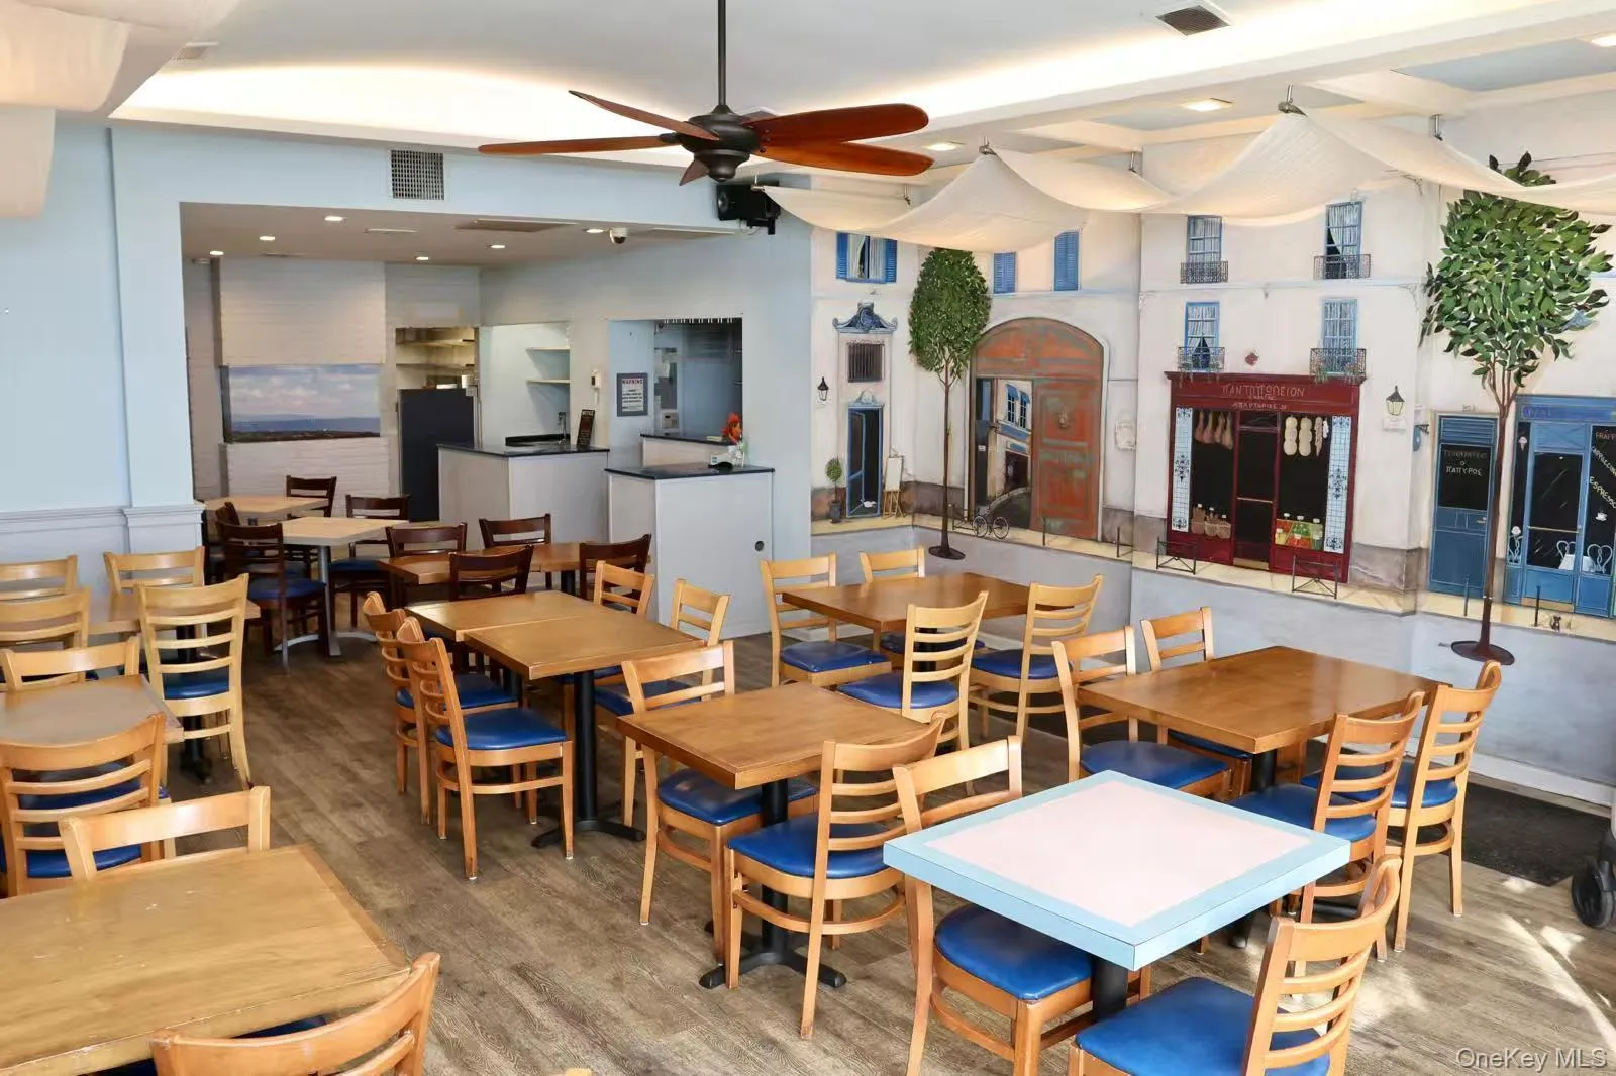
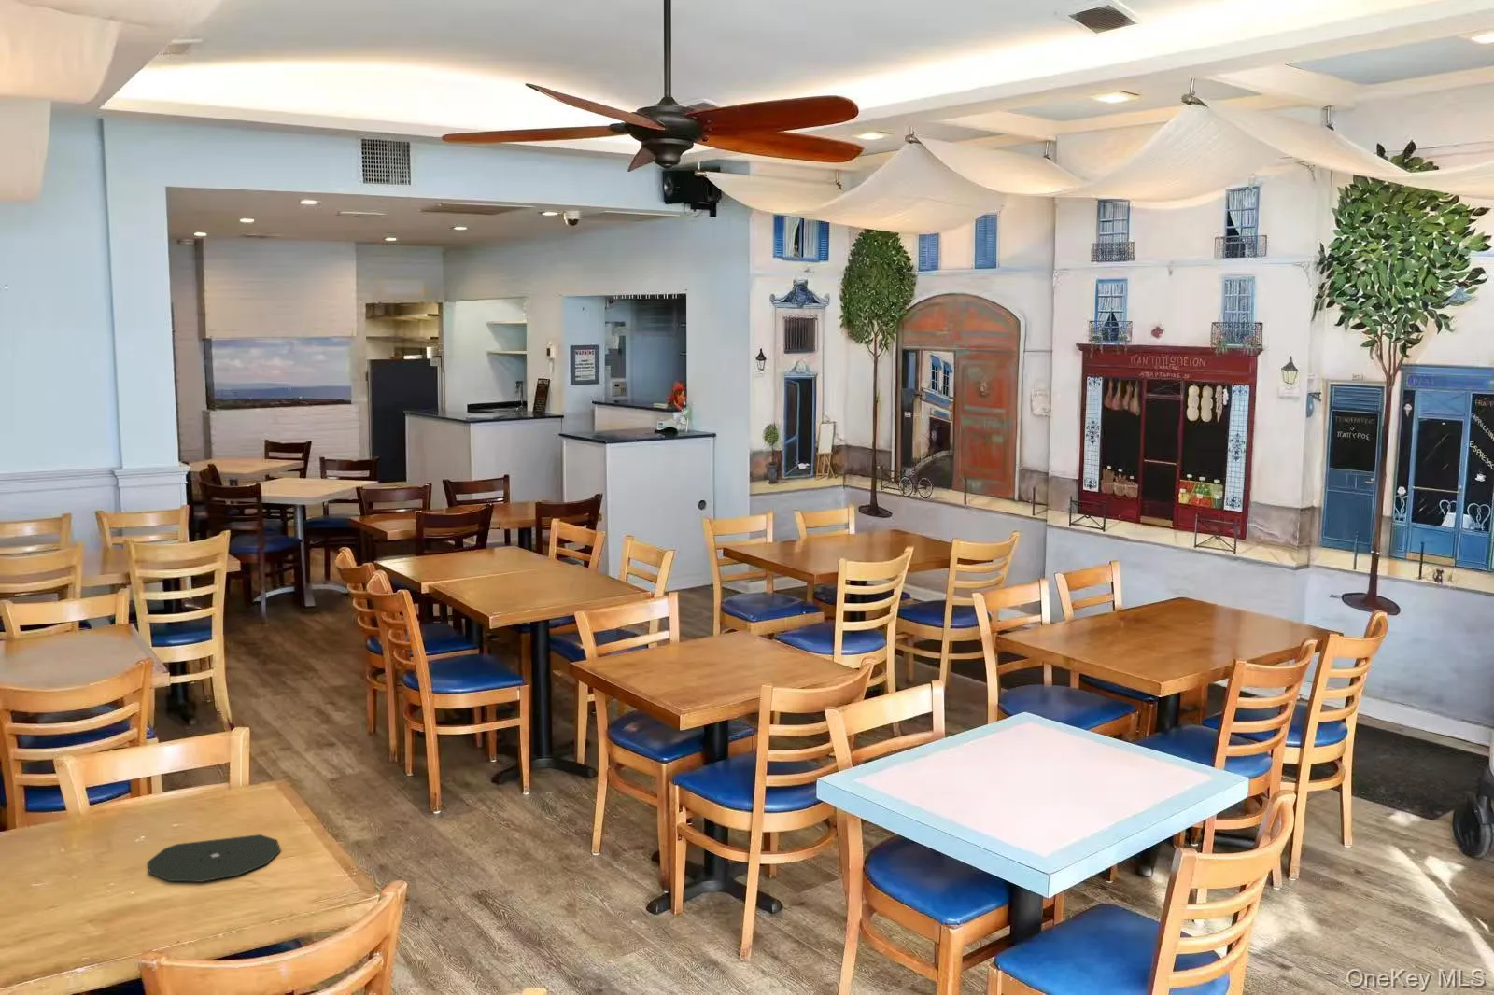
+ plate [148,834,282,883]
